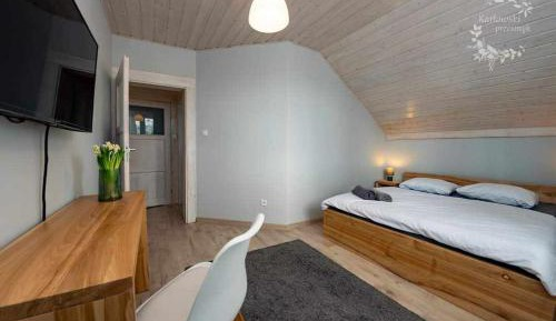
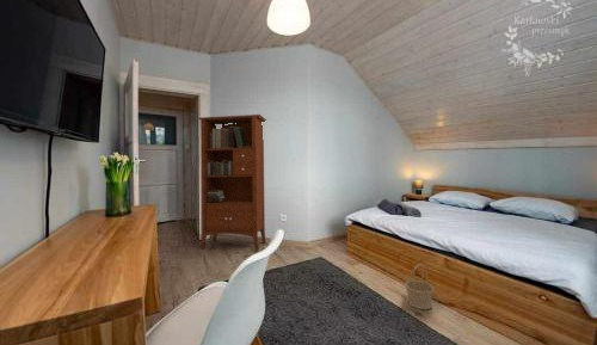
+ bookcase [197,113,267,252]
+ basket [404,264,436,310]
